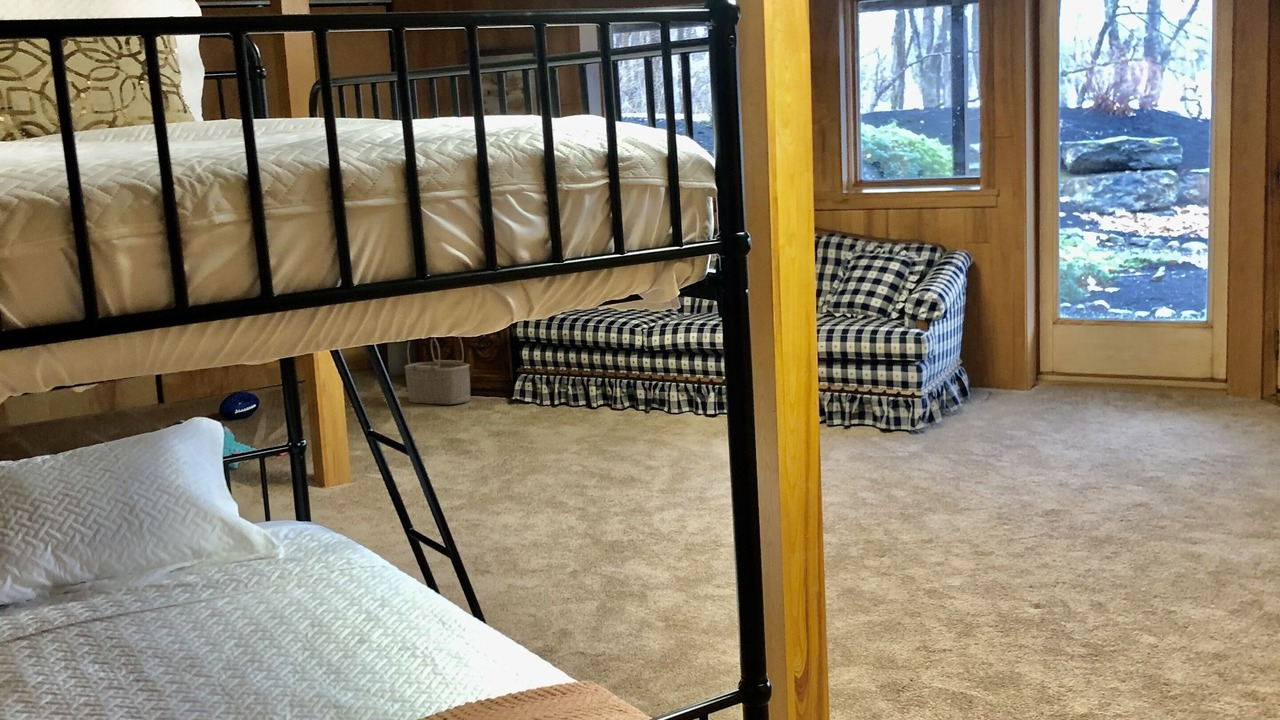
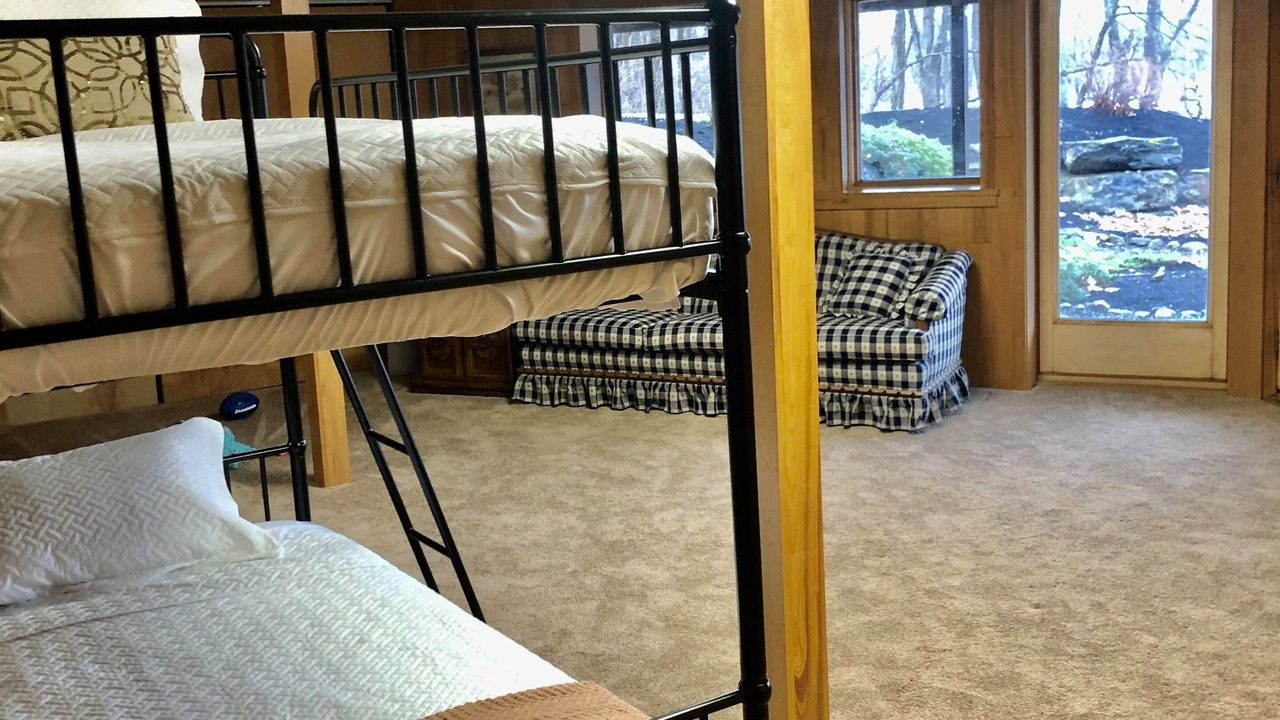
- wicker basket [403,336,471,405]
